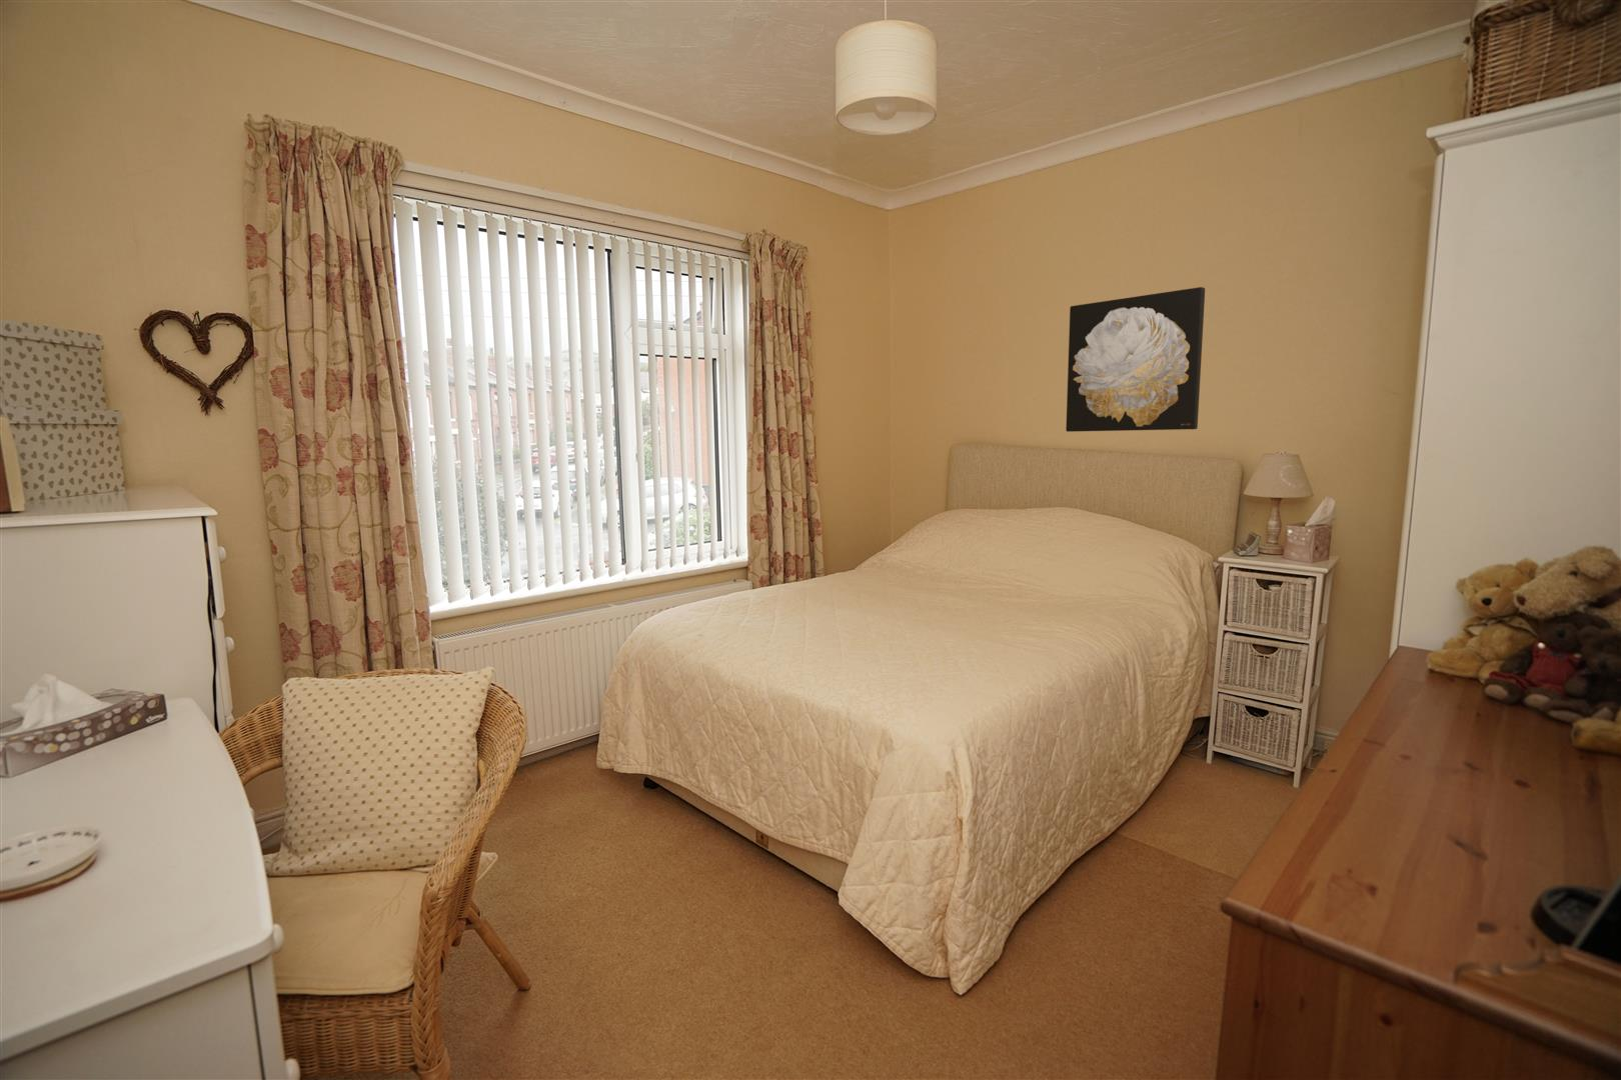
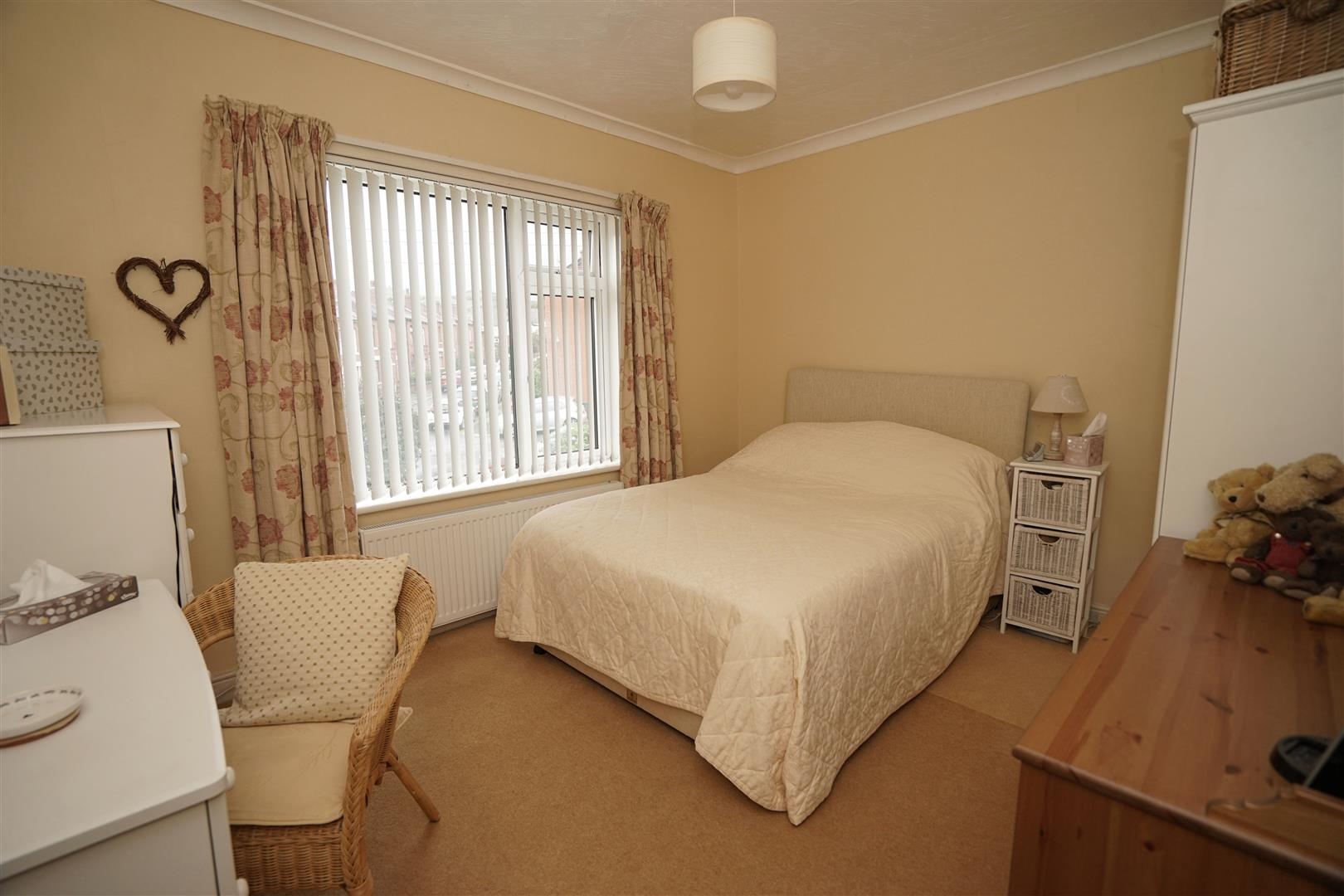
- wall art [1065,286,1206,433]
